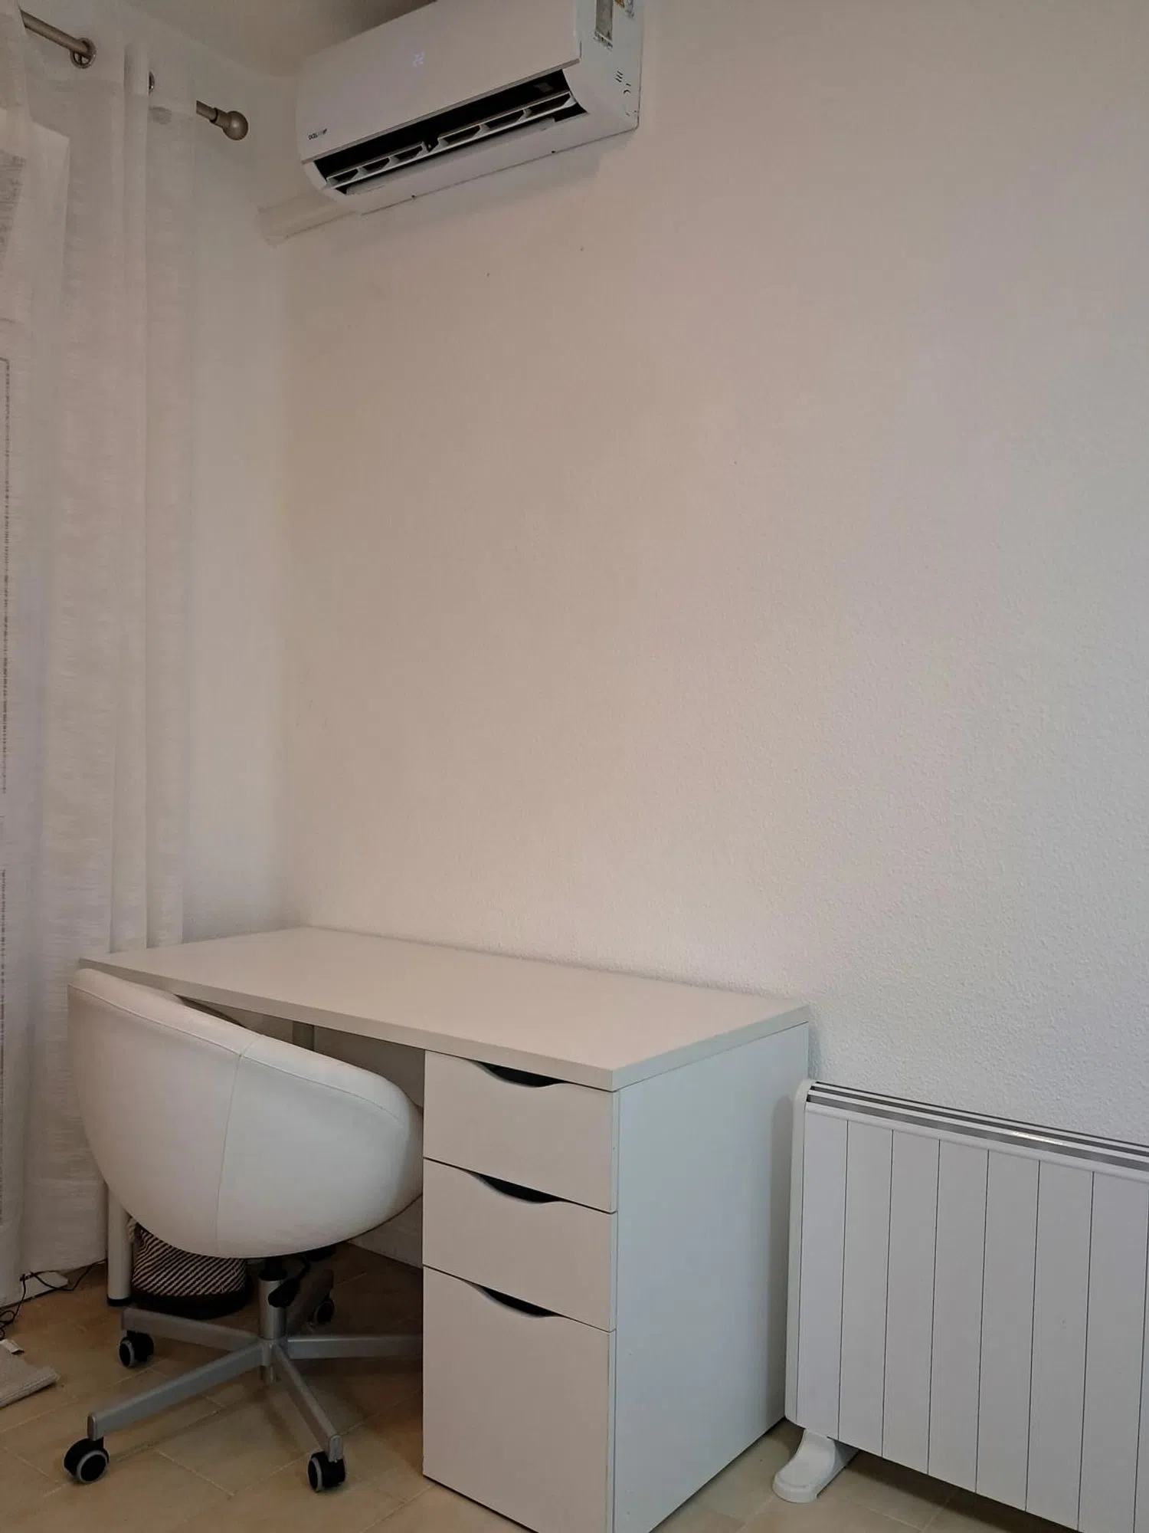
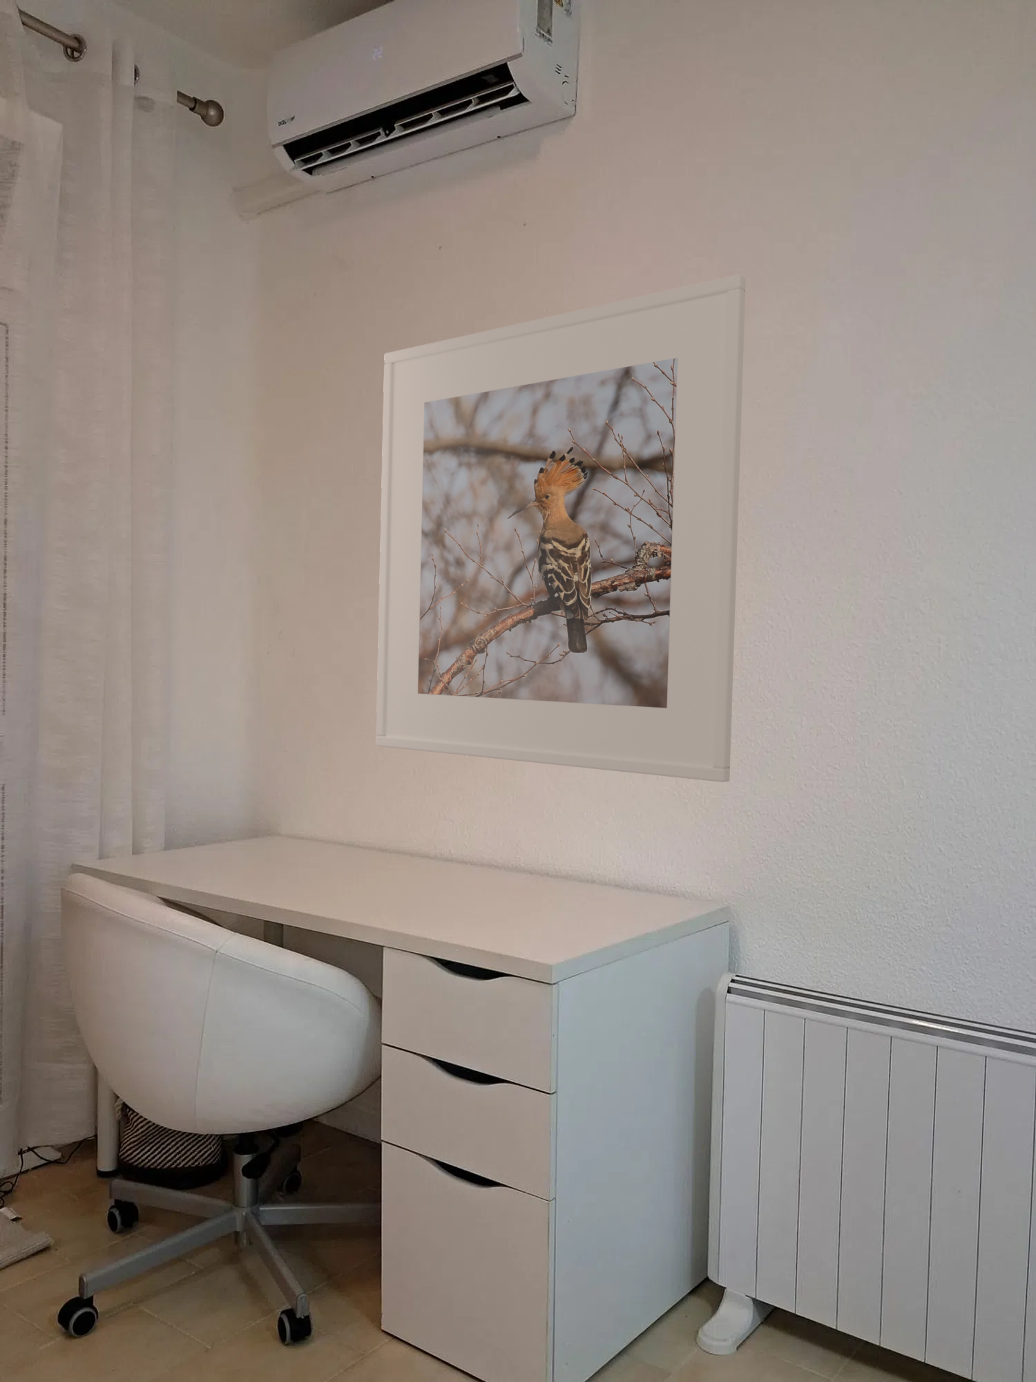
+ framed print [375,273,745,782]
